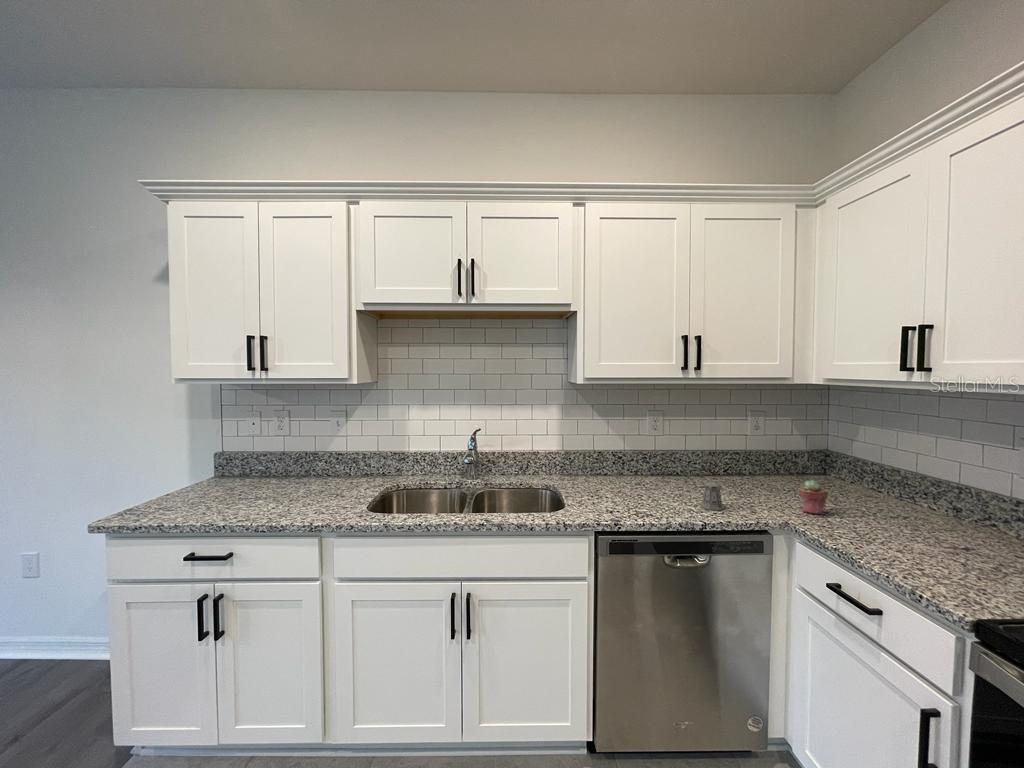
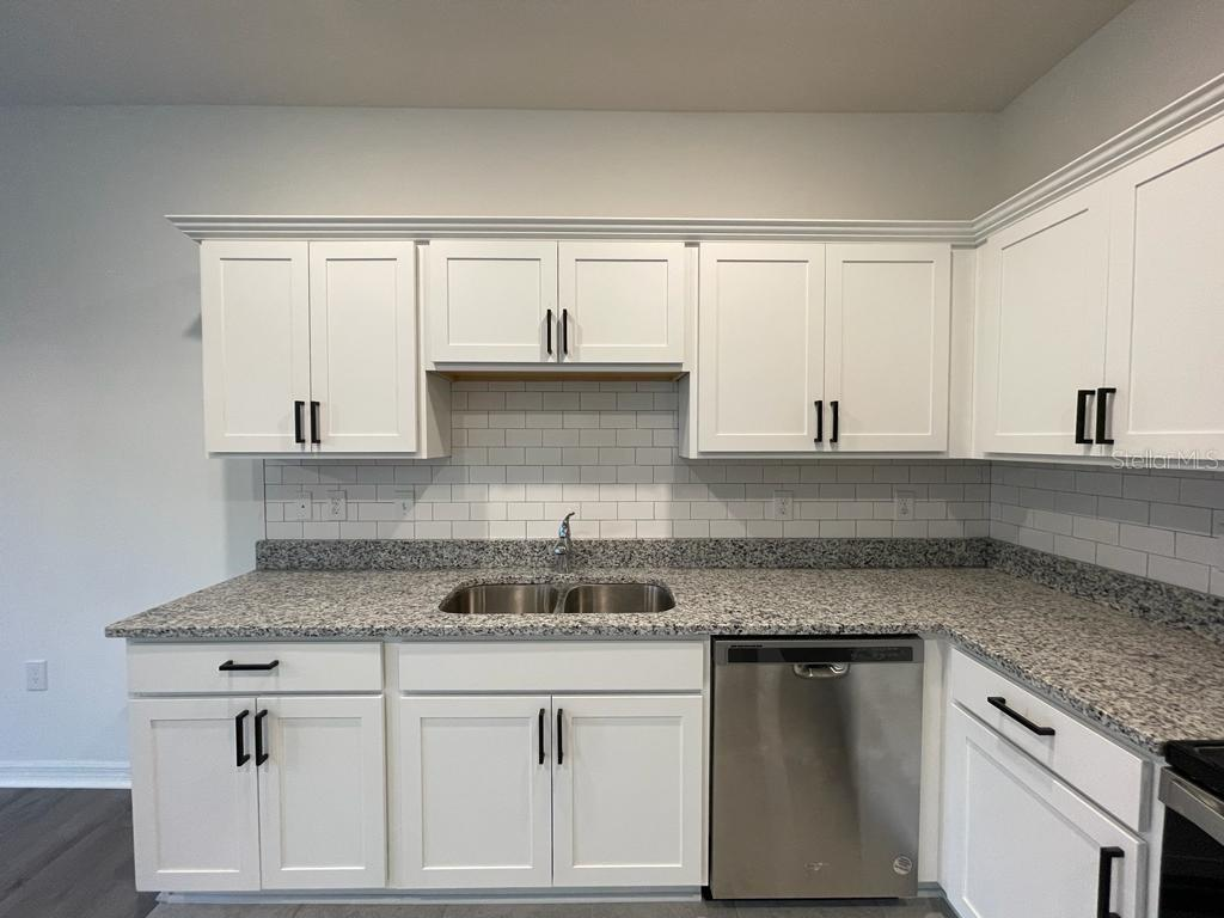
- pepper shaker [699,479,725,511]
- potted succulent [798,479,829,515]
